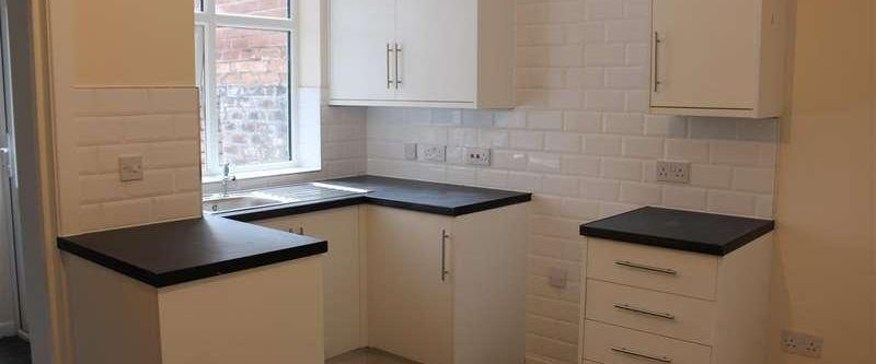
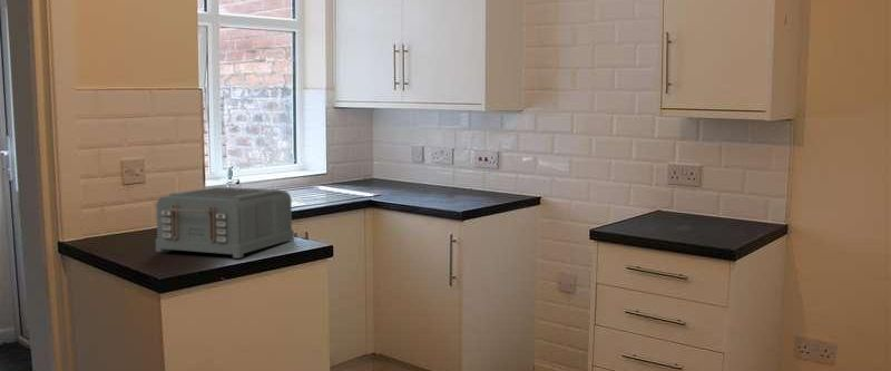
+ toaster [155,186,295,260]
